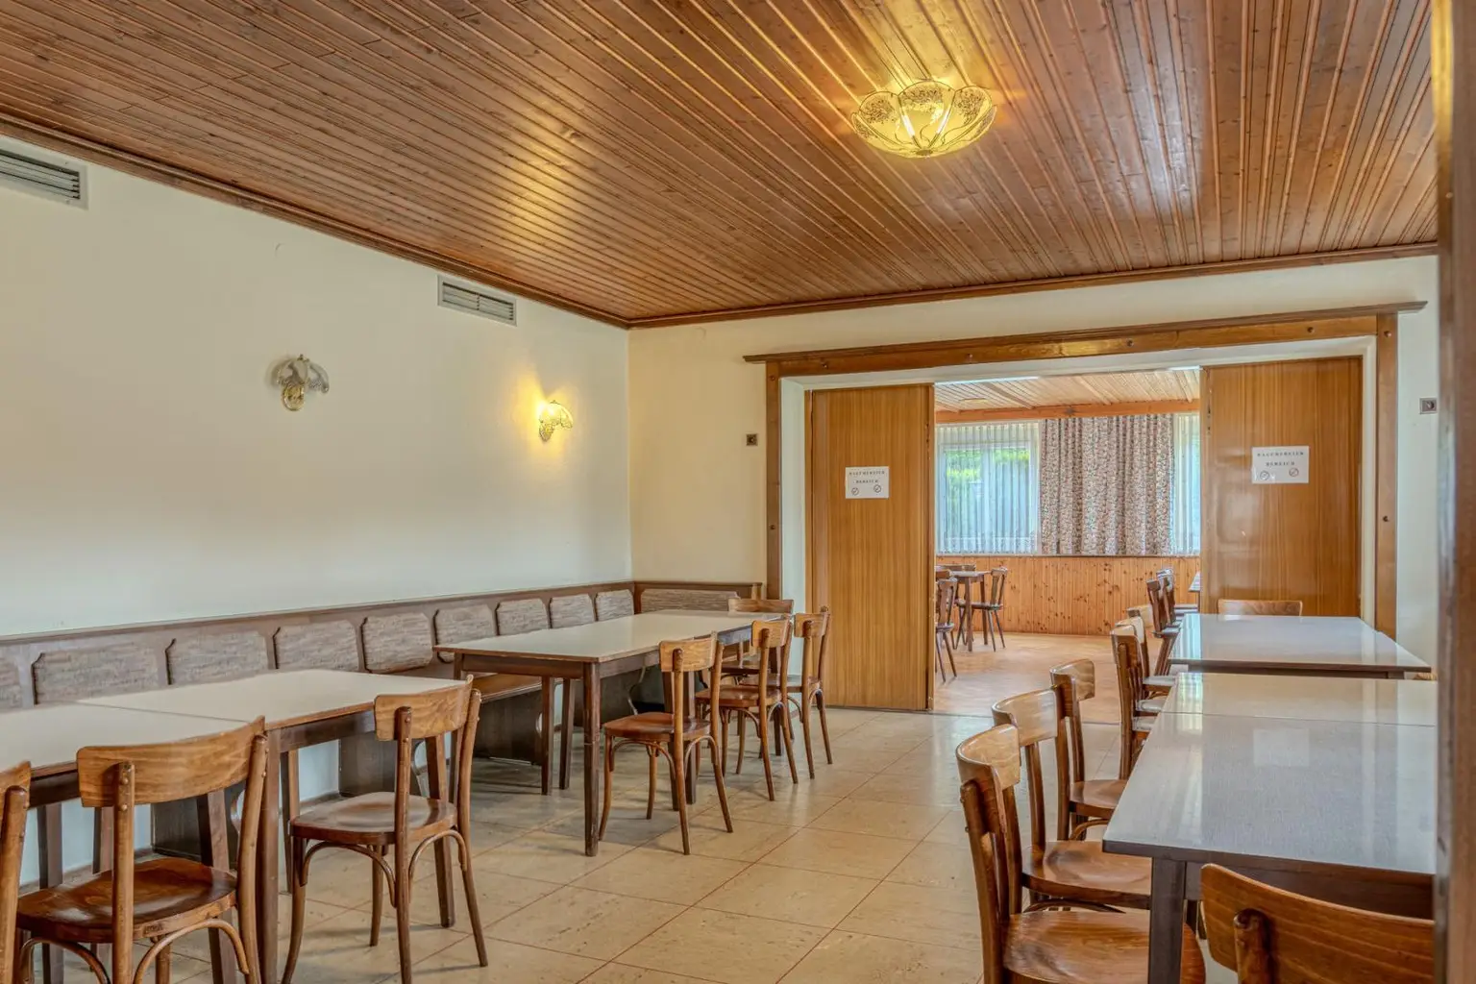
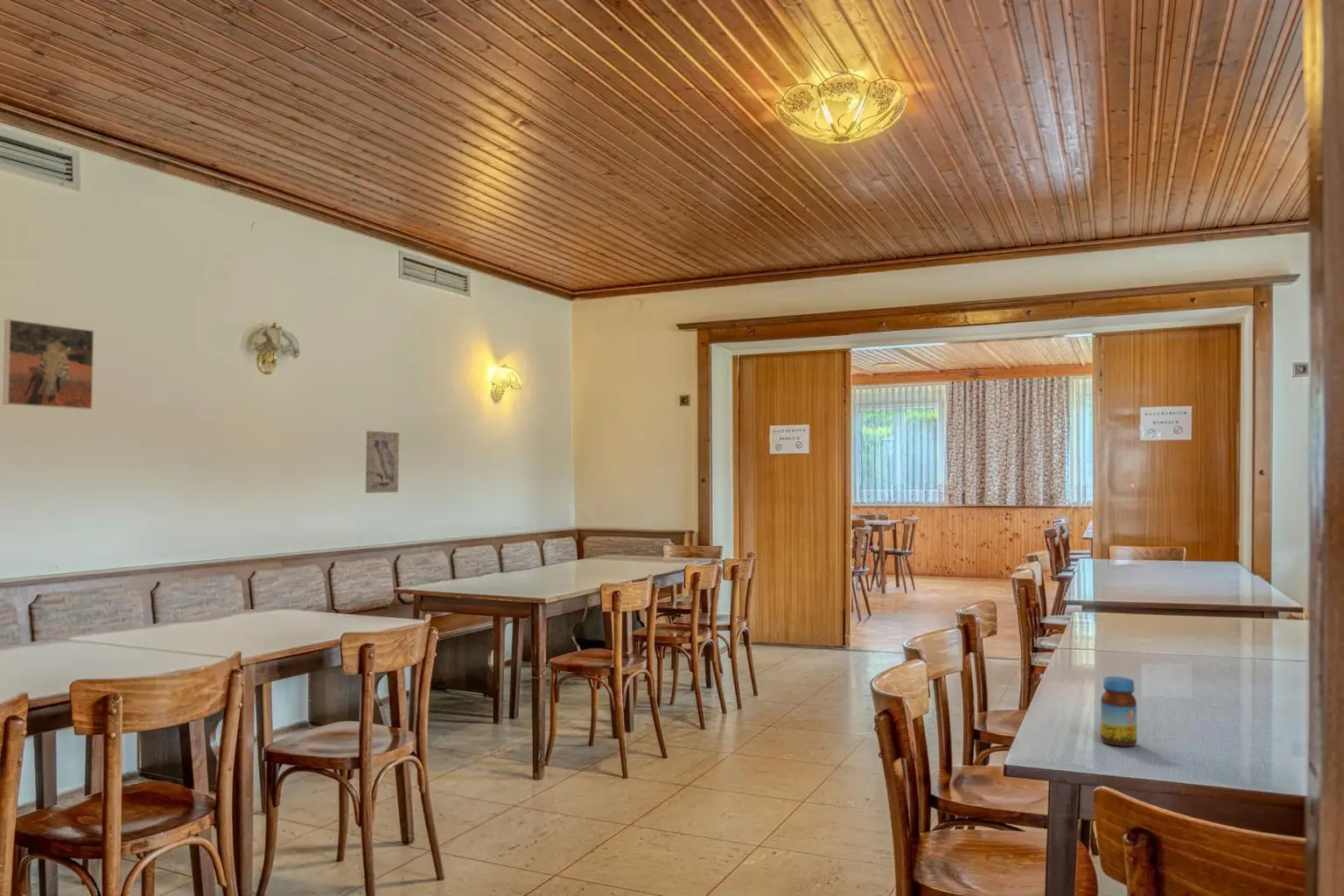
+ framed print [2,318,95,410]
+ jar [1100,676,1138,747]
+ wall art [365,430,400,493]
